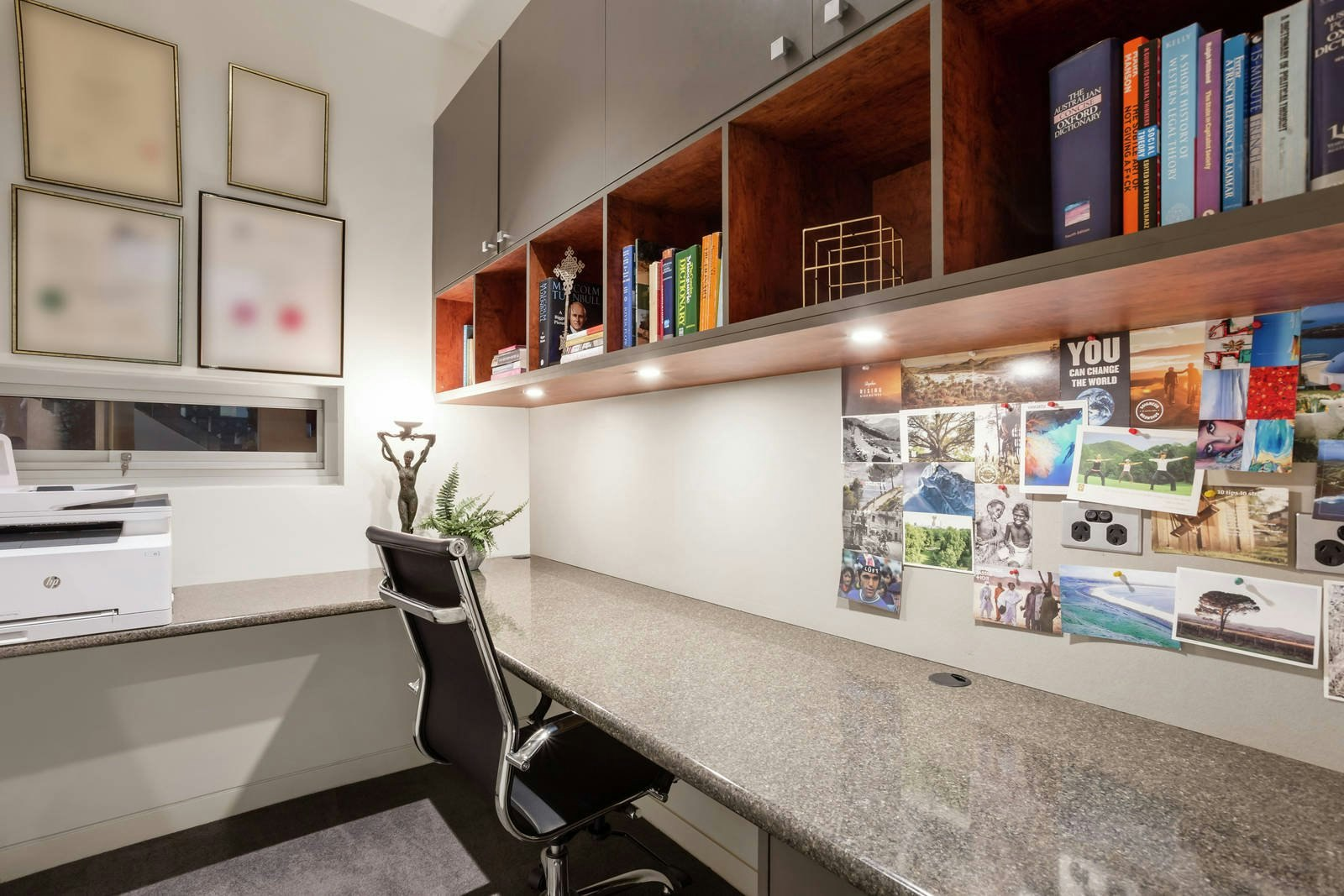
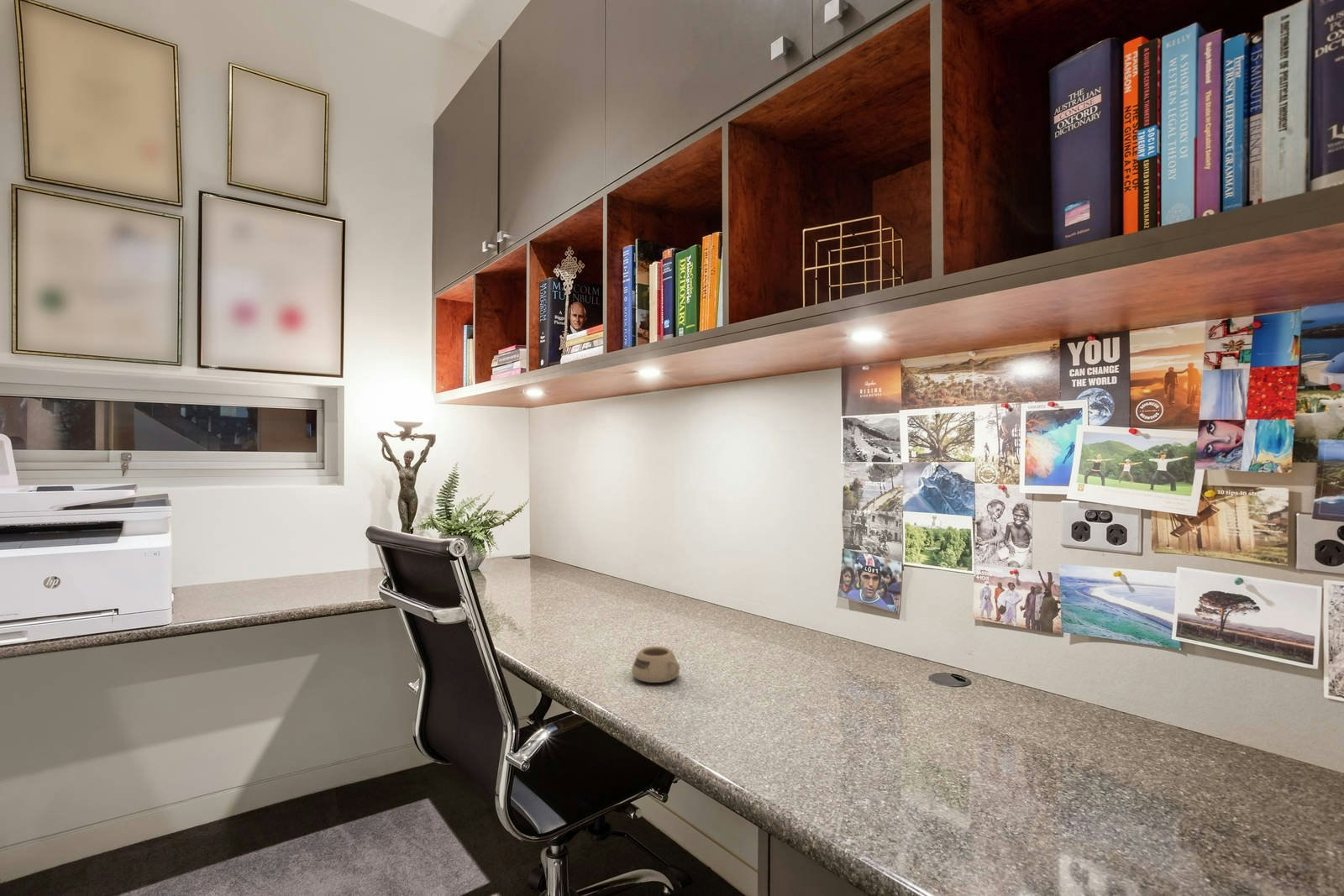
+ mug [631,646,681,684]
